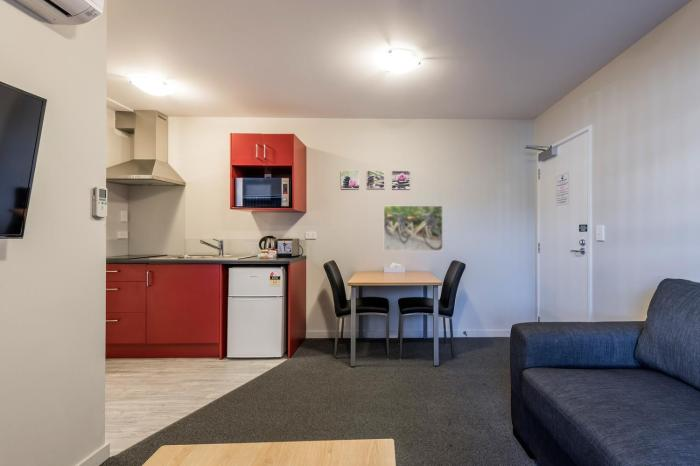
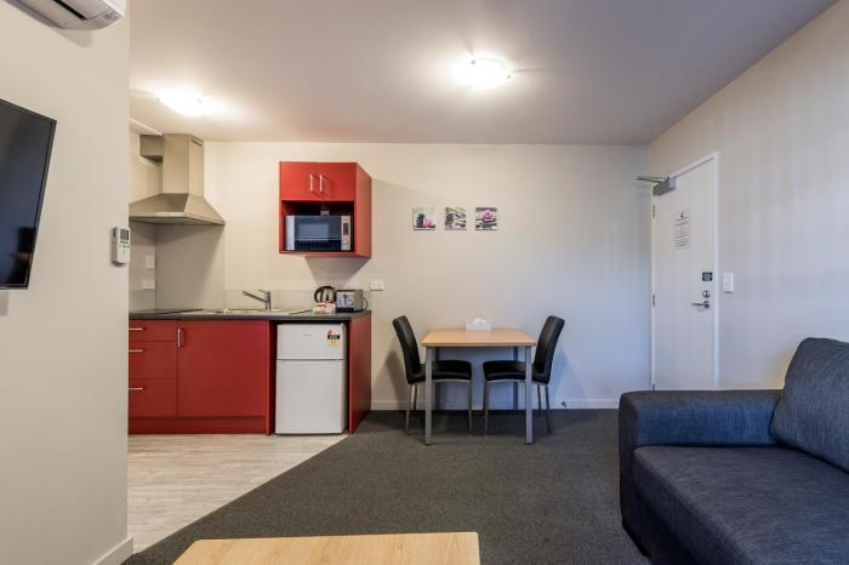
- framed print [383,205,444,252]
